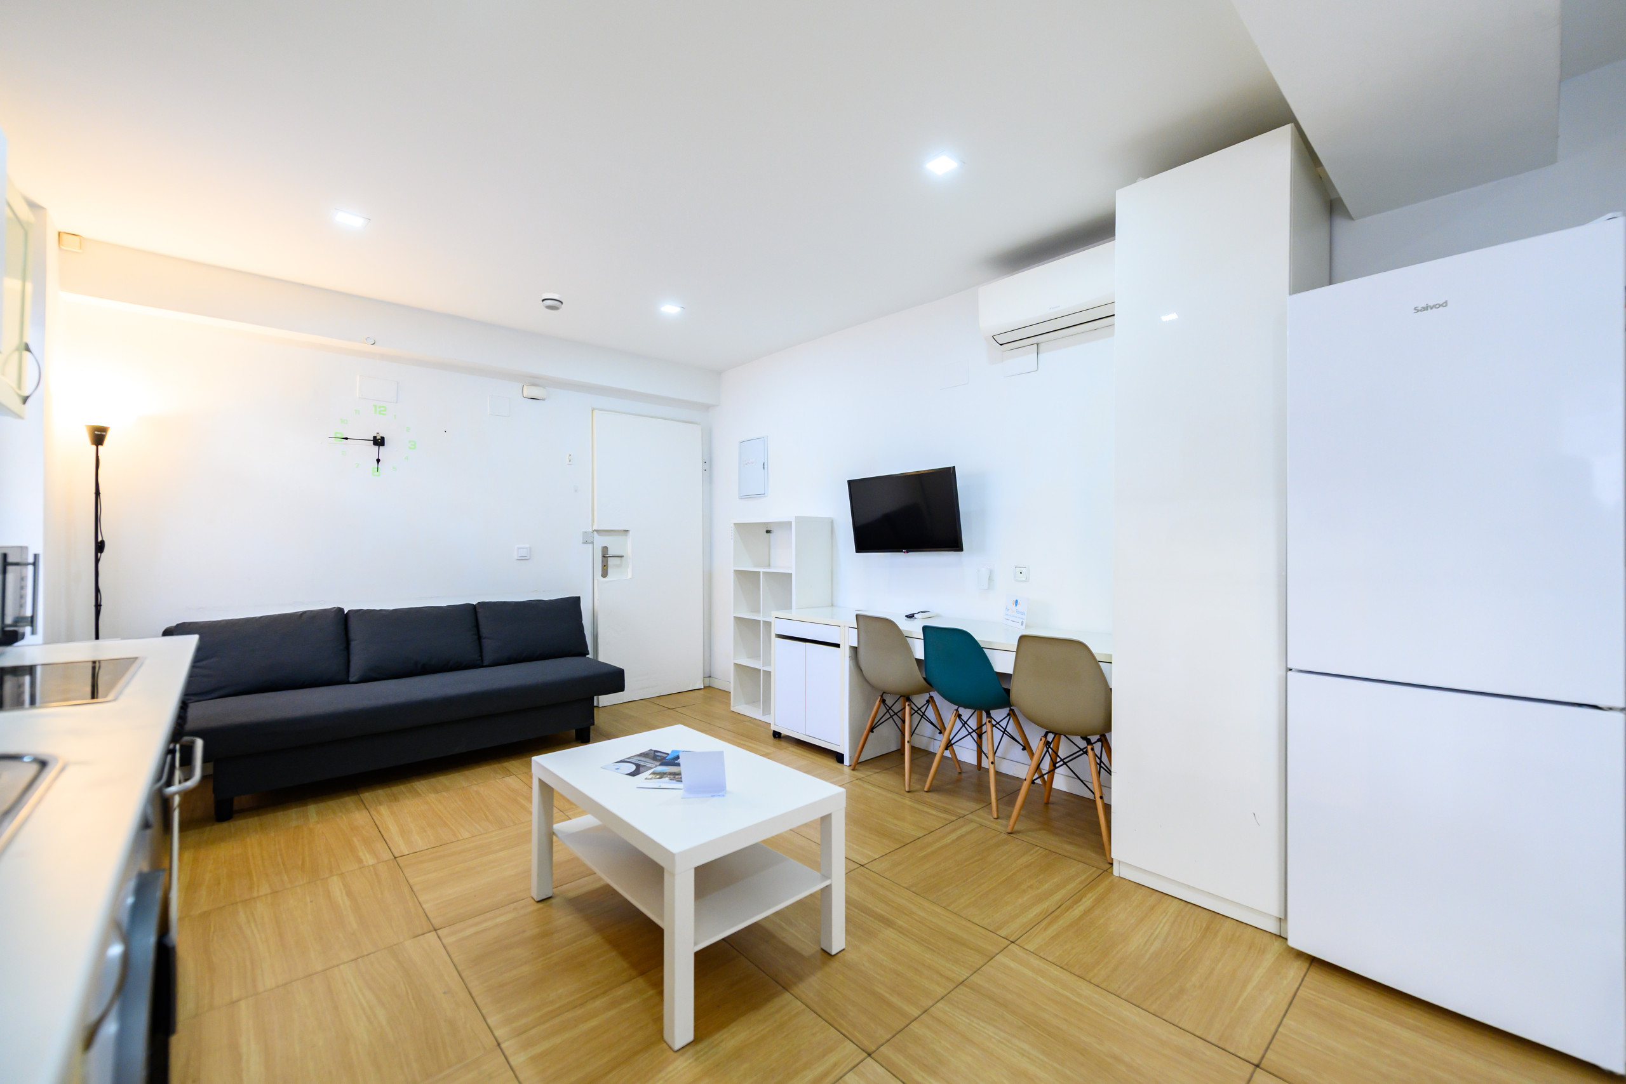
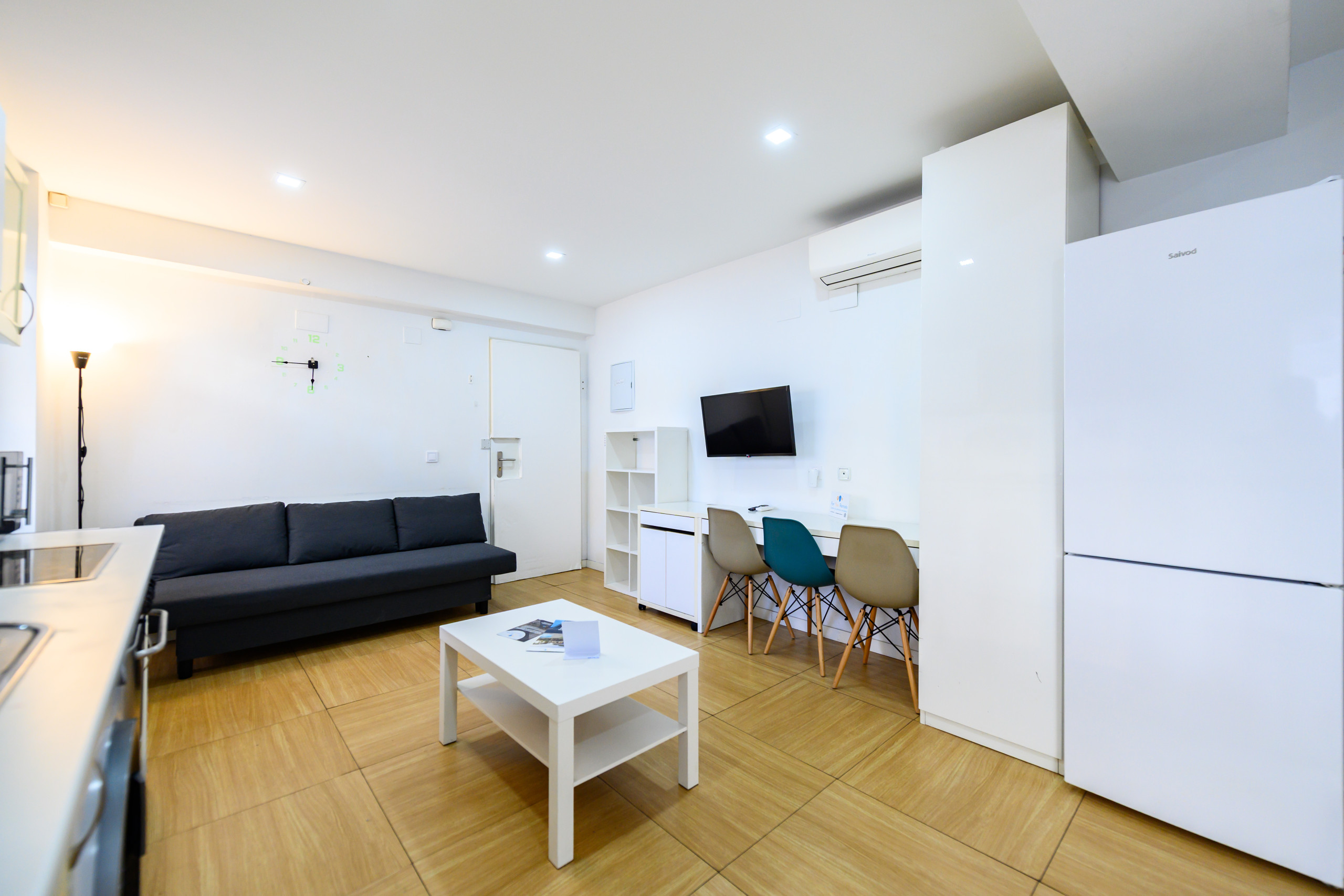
- smoke detector [541,292,564,311]
